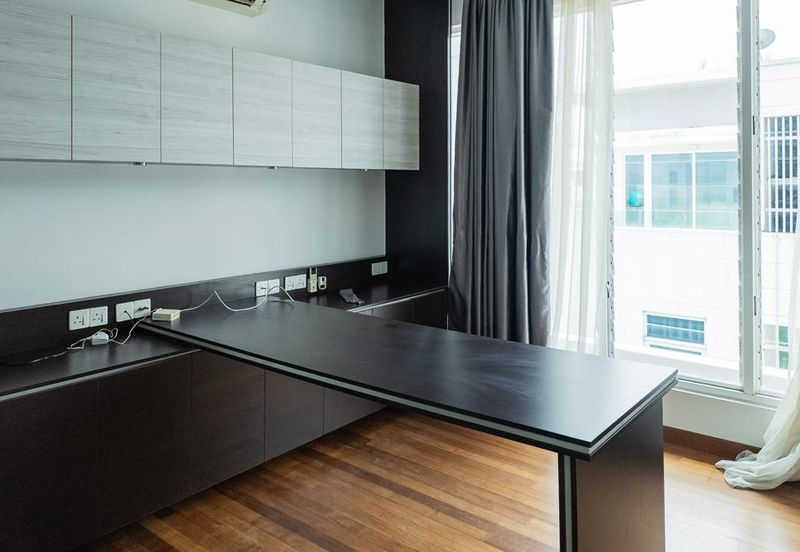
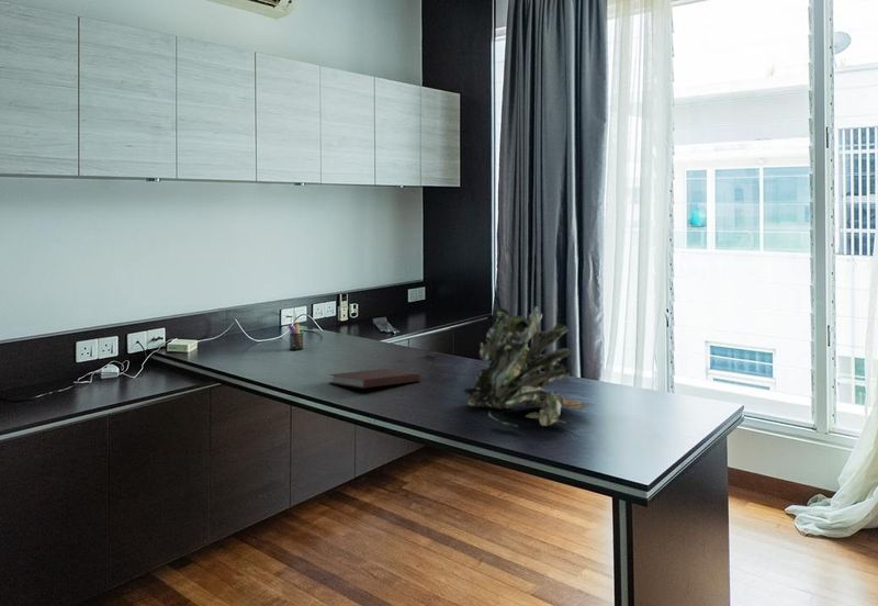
+ pen holder [286,321,308,351]
+ plant [463,305,588,428]
+ notebook [328,368,421,390]
